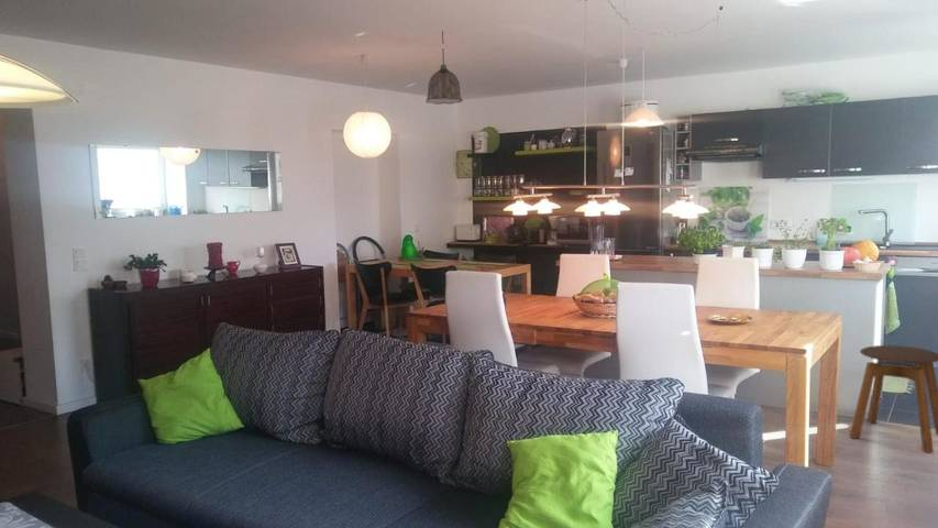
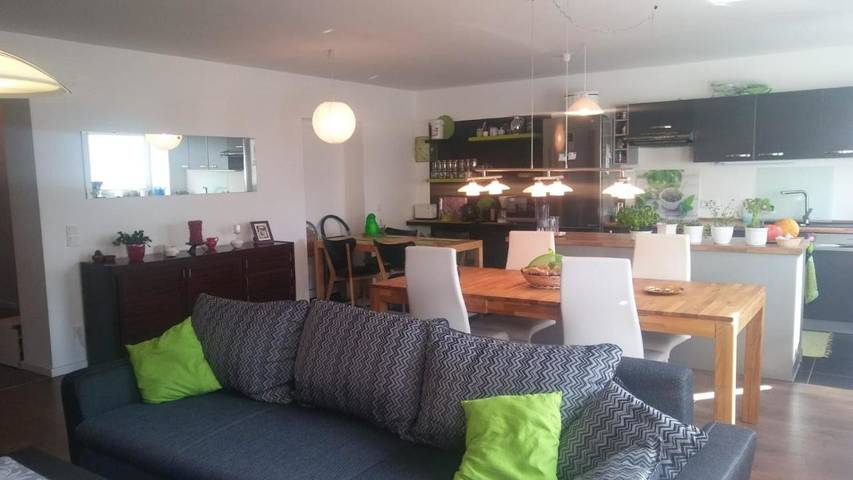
- stool [849,344,938,453]
- pendant lamp [424,30,464,106]
